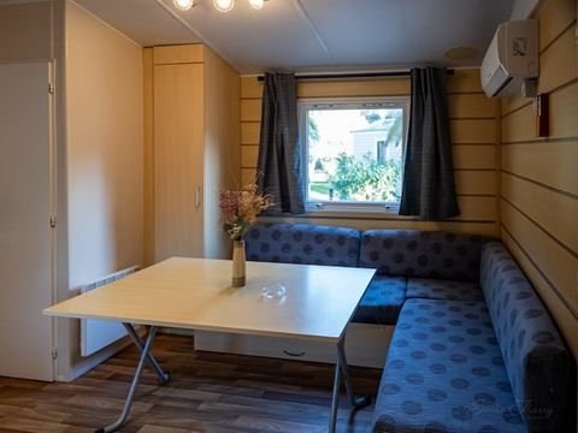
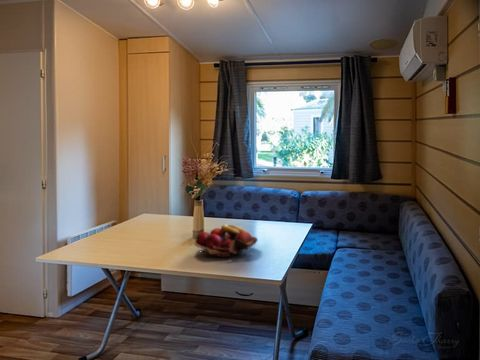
+ fruit basket [193,224,259,258]
